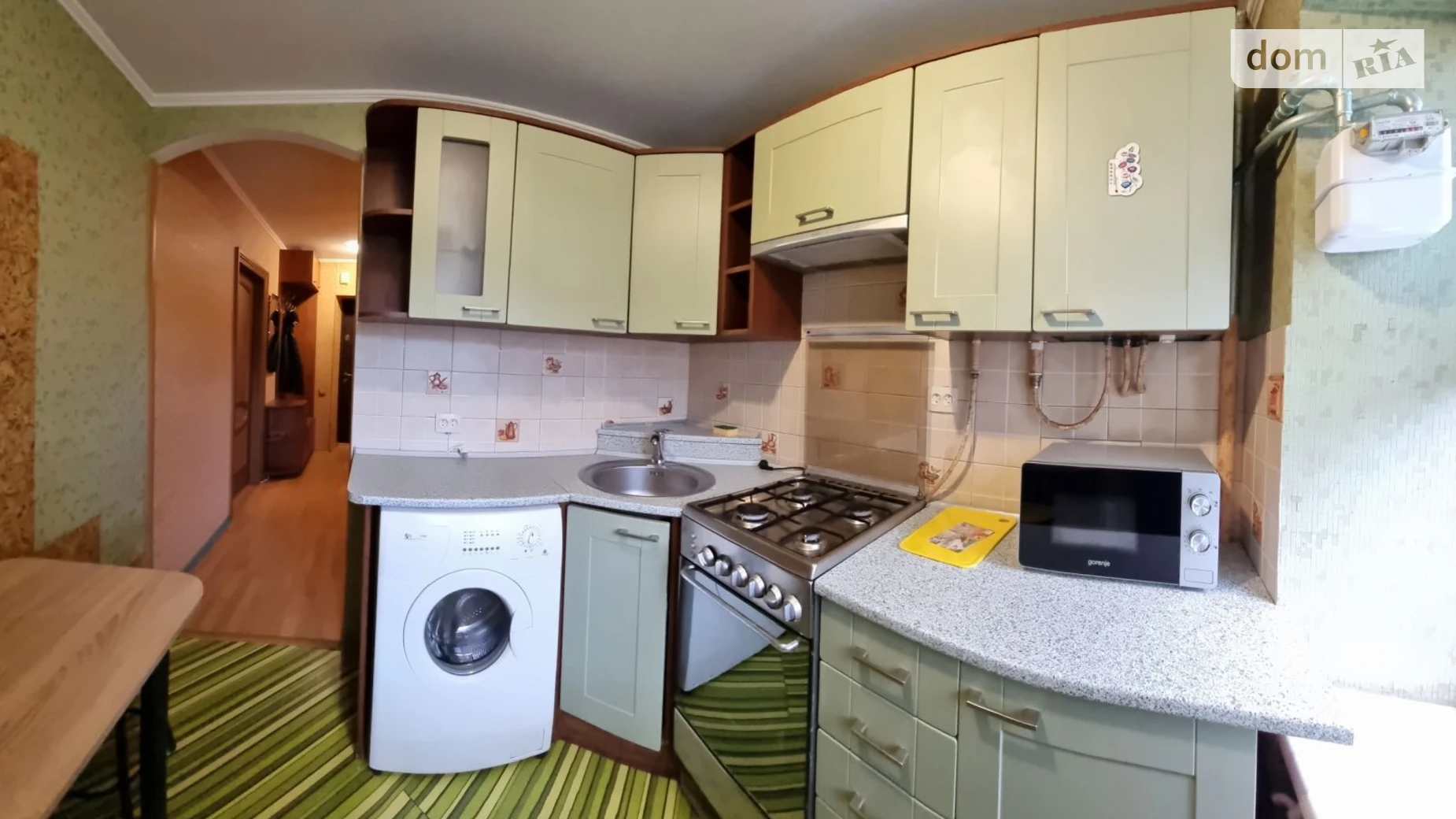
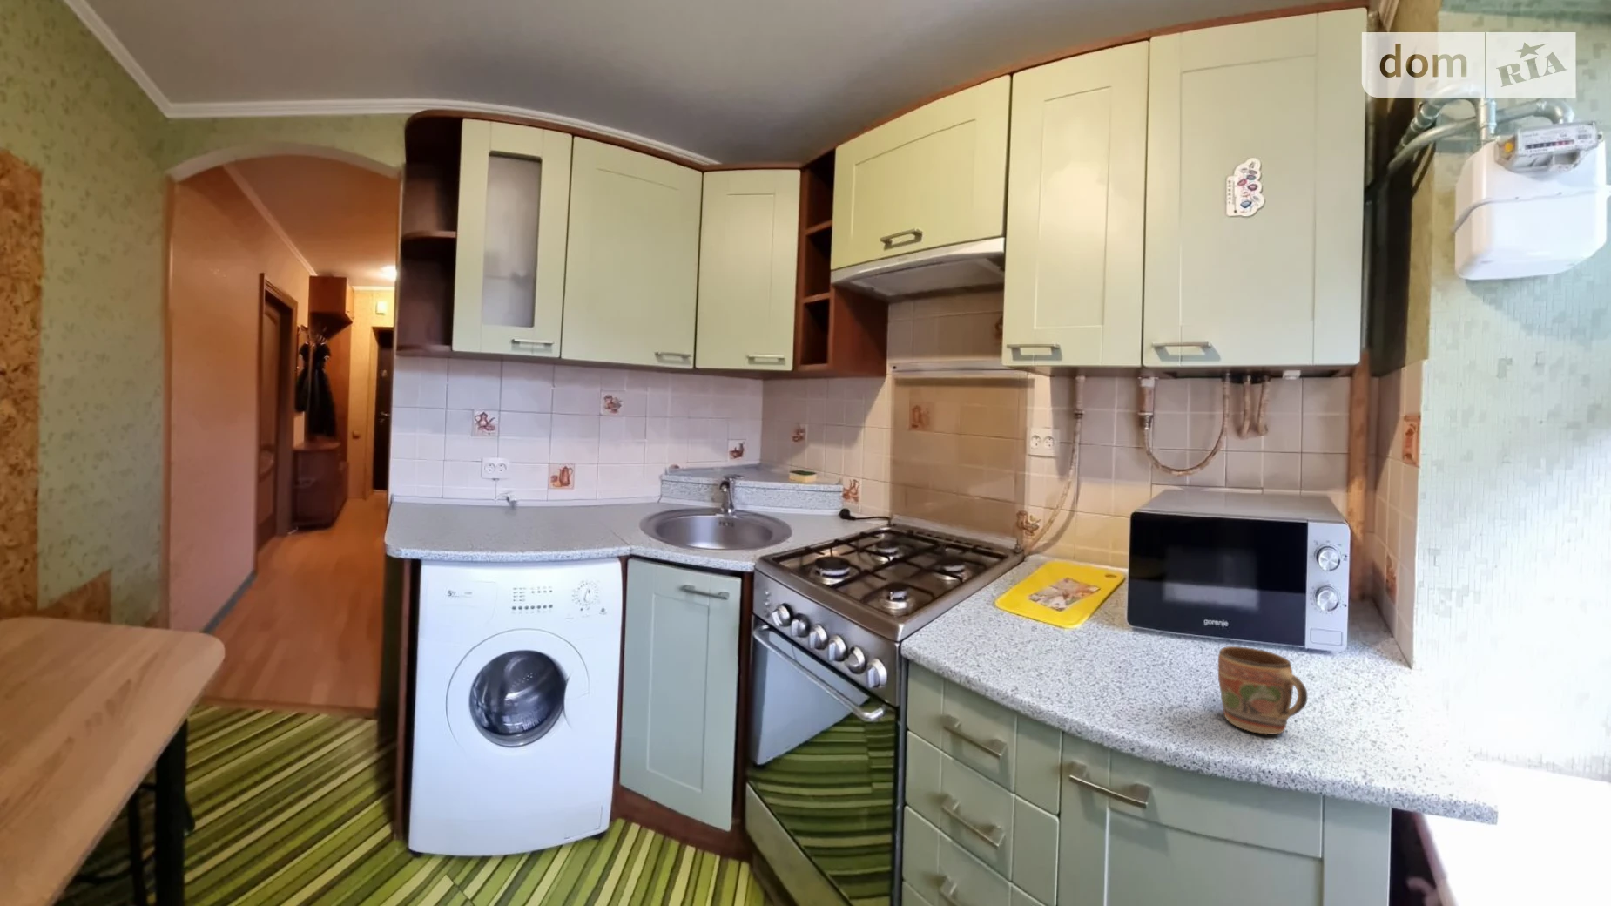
+ mug [1217,646,1309,736]
